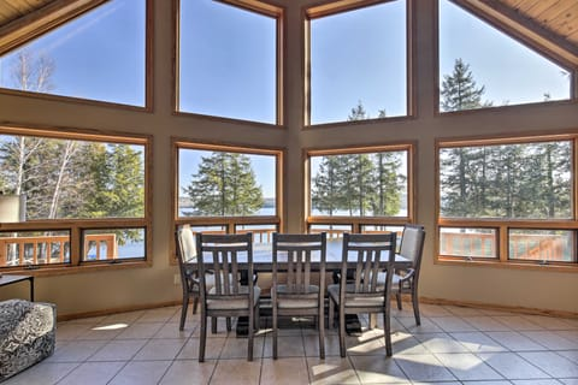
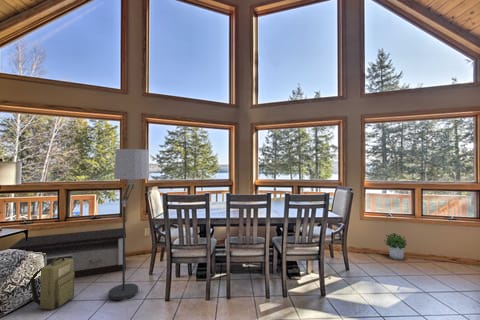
+ bench [8,227,127,279]
+ potted plant [383,232,408,260]
+ floor lamp [107,148,151,302]
+ backpack [30,257,75,311]
